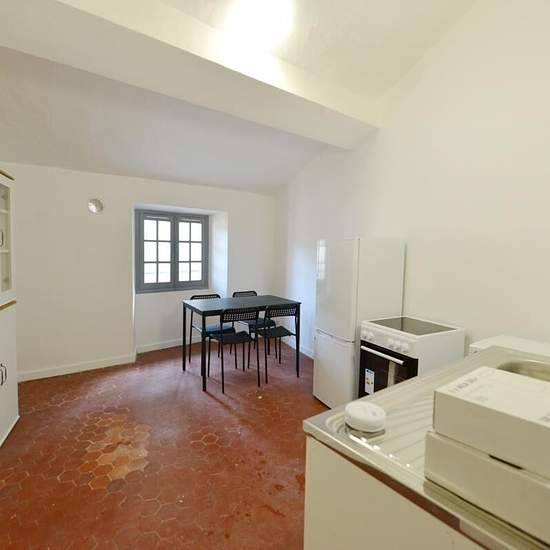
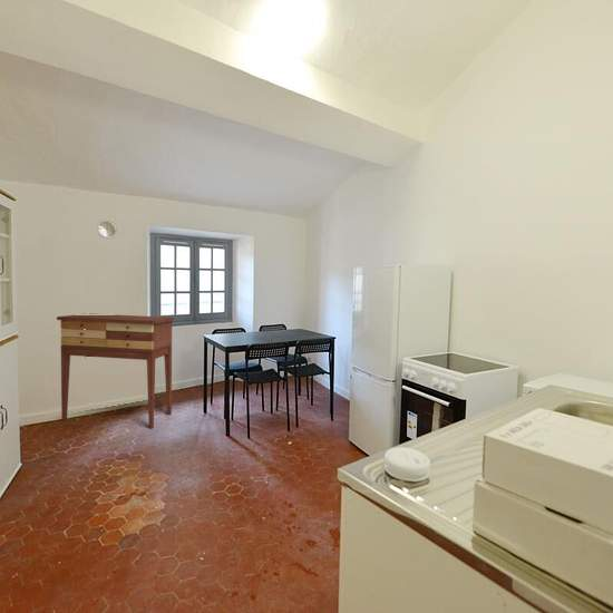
+ console table [56,314,175,429]
